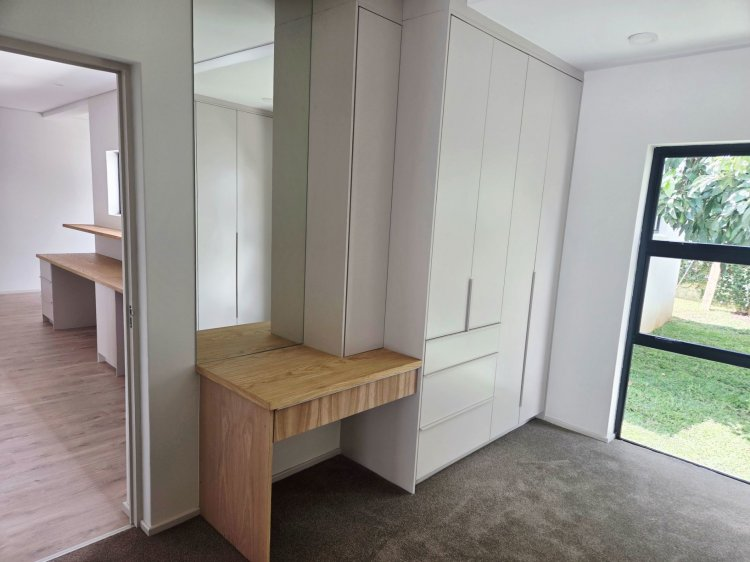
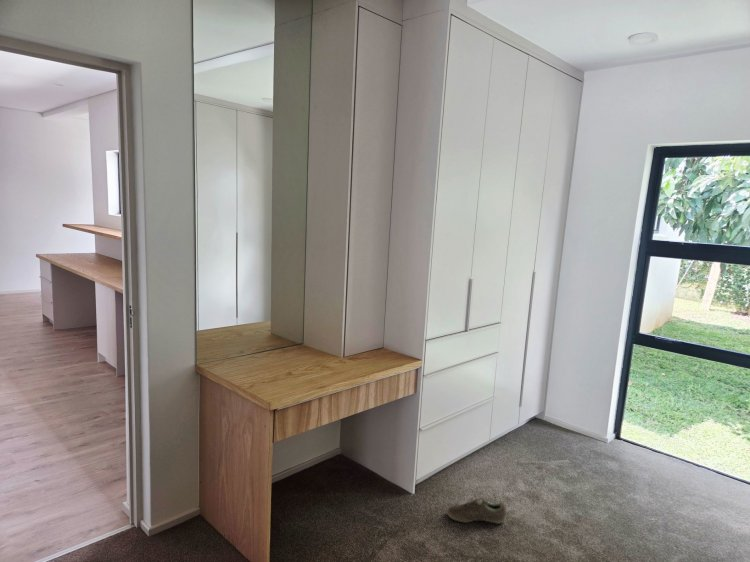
+ sneaker [446,497,507,525]
